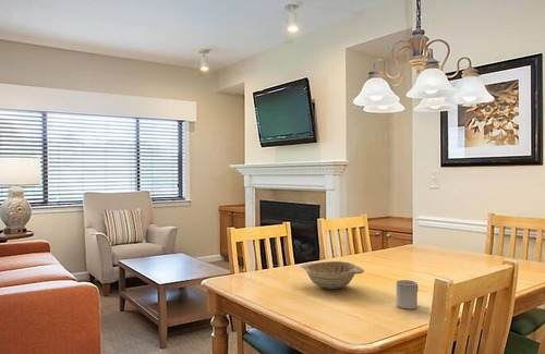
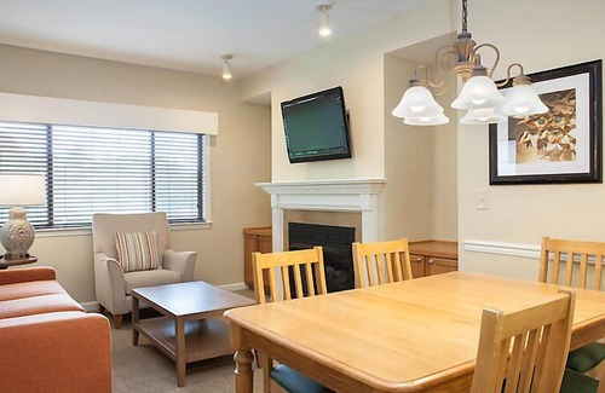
- decorative bowl [300,260,365,290]
- cup [396,279,419,309]
